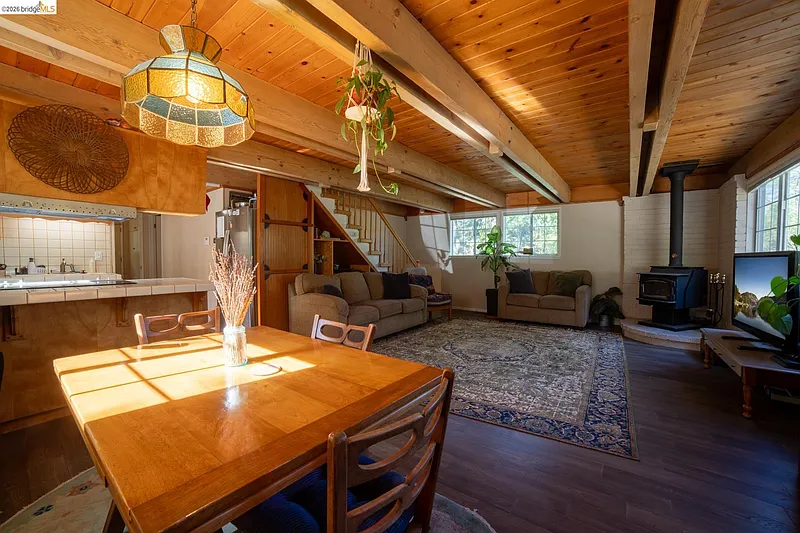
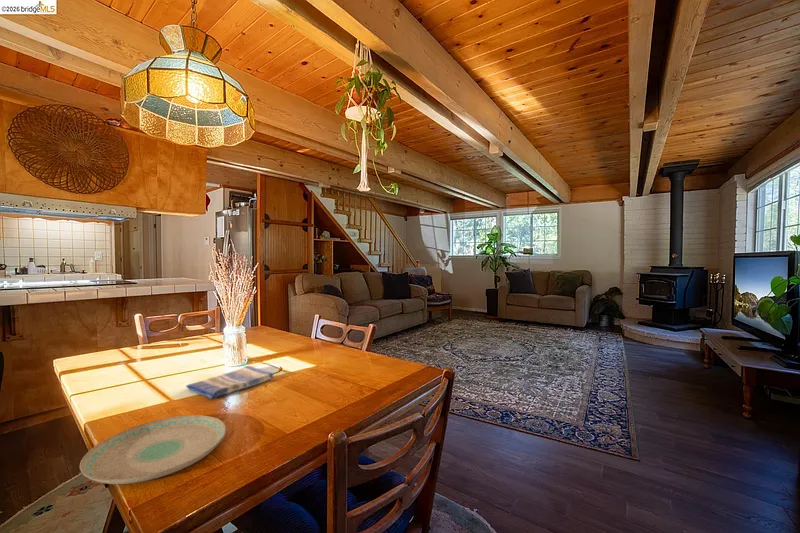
+ dish towel [185,365,275,400]
+ plate [79,414,228,485]
